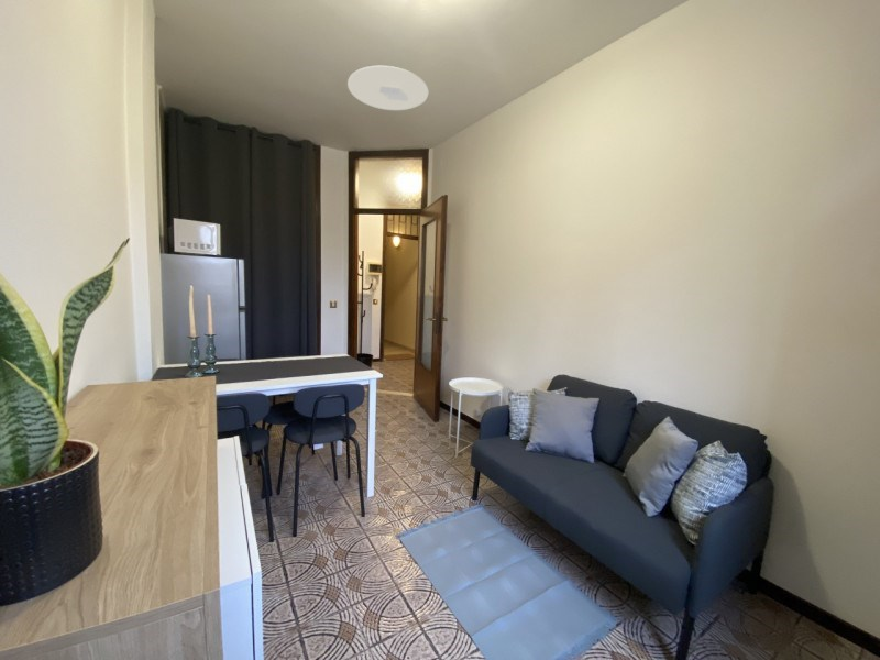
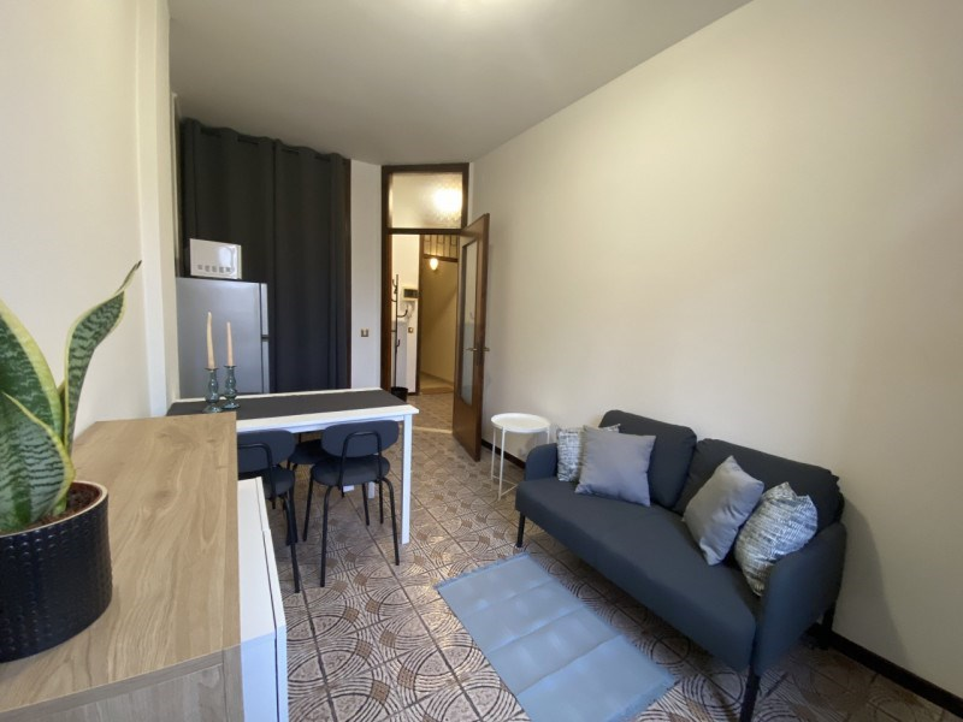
- ceiling light [346,65,429,111]
